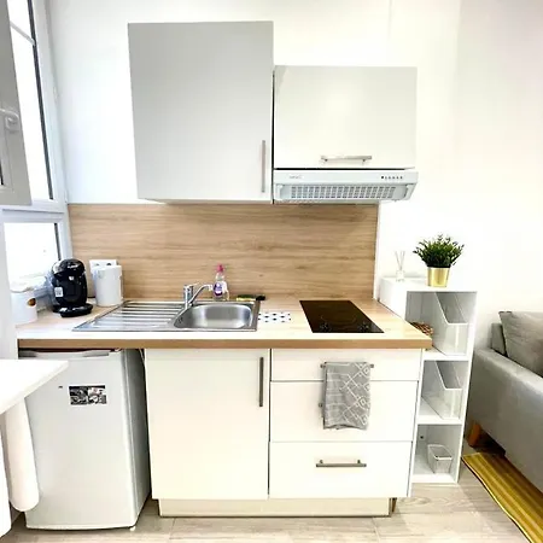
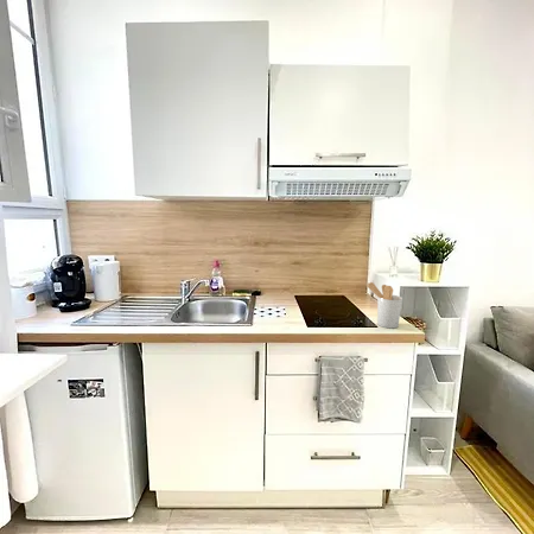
+ utensil holder [365,281,403,329]
